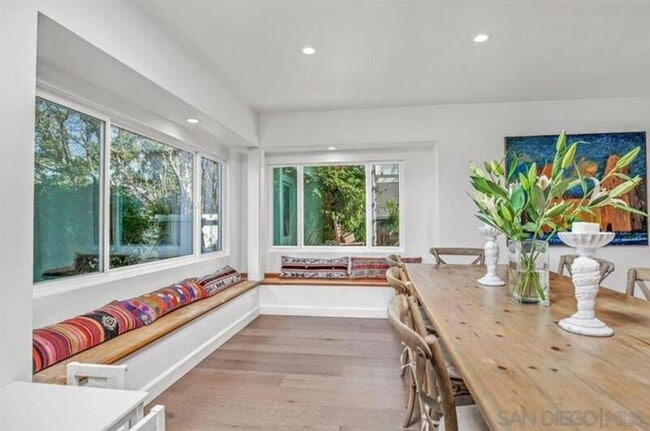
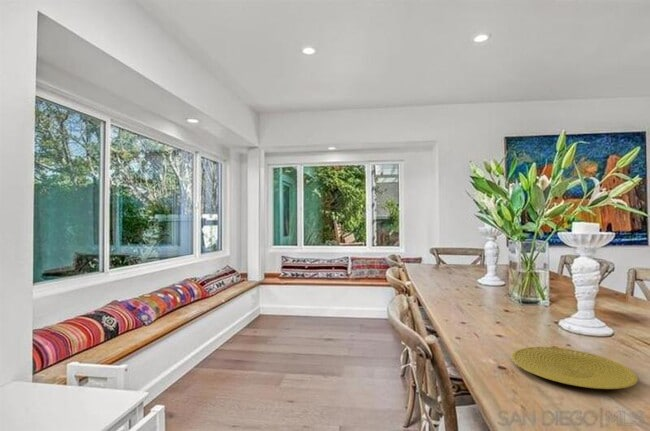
+ plate [510,346,639,390]
